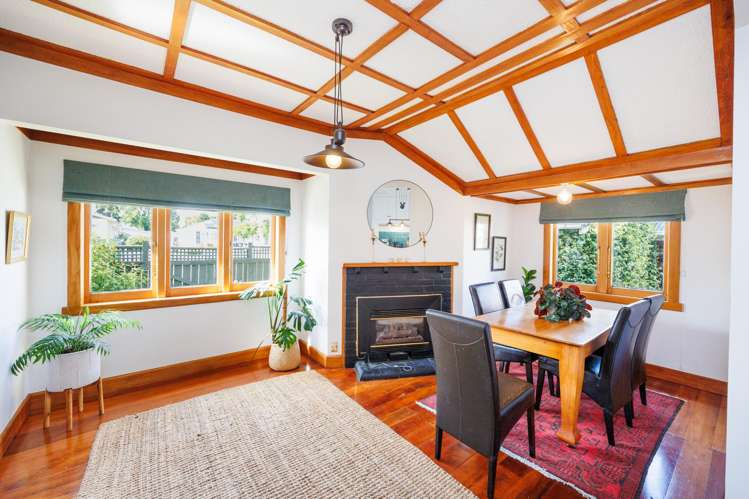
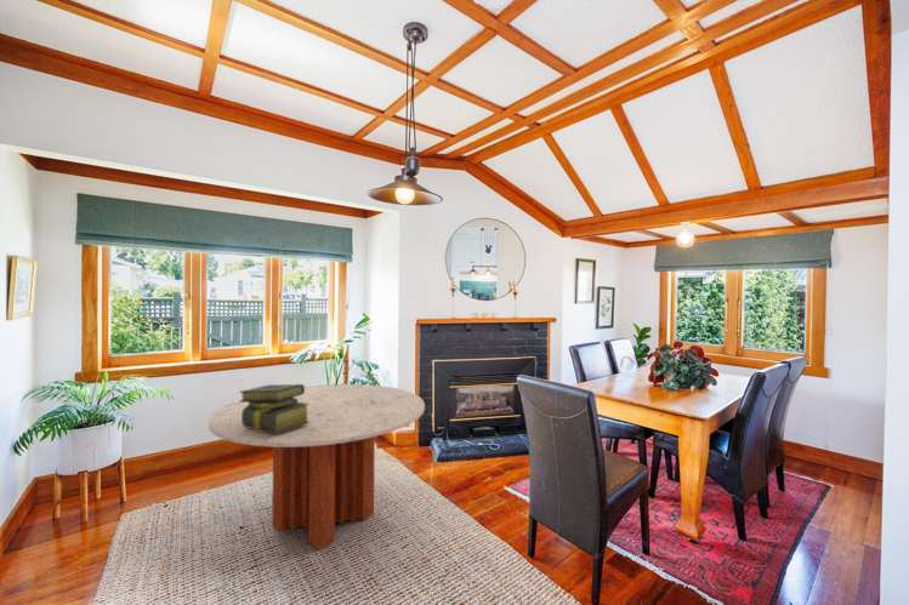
+ stack of books [238,383,311,433]
+ coffee table [208,383,426,552]
